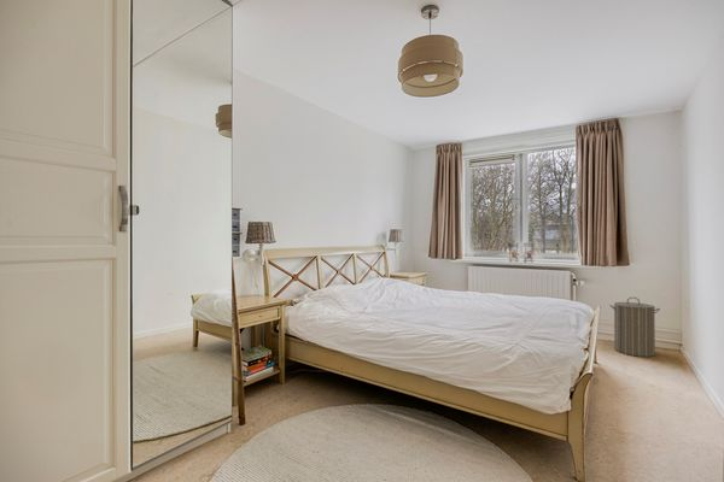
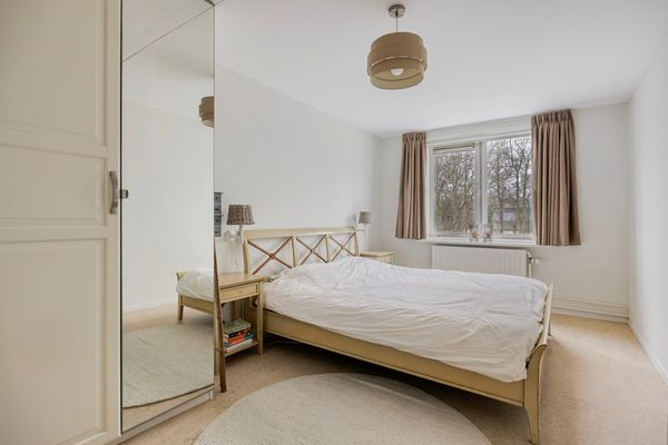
- laundry hamper [608,296,661,358]
